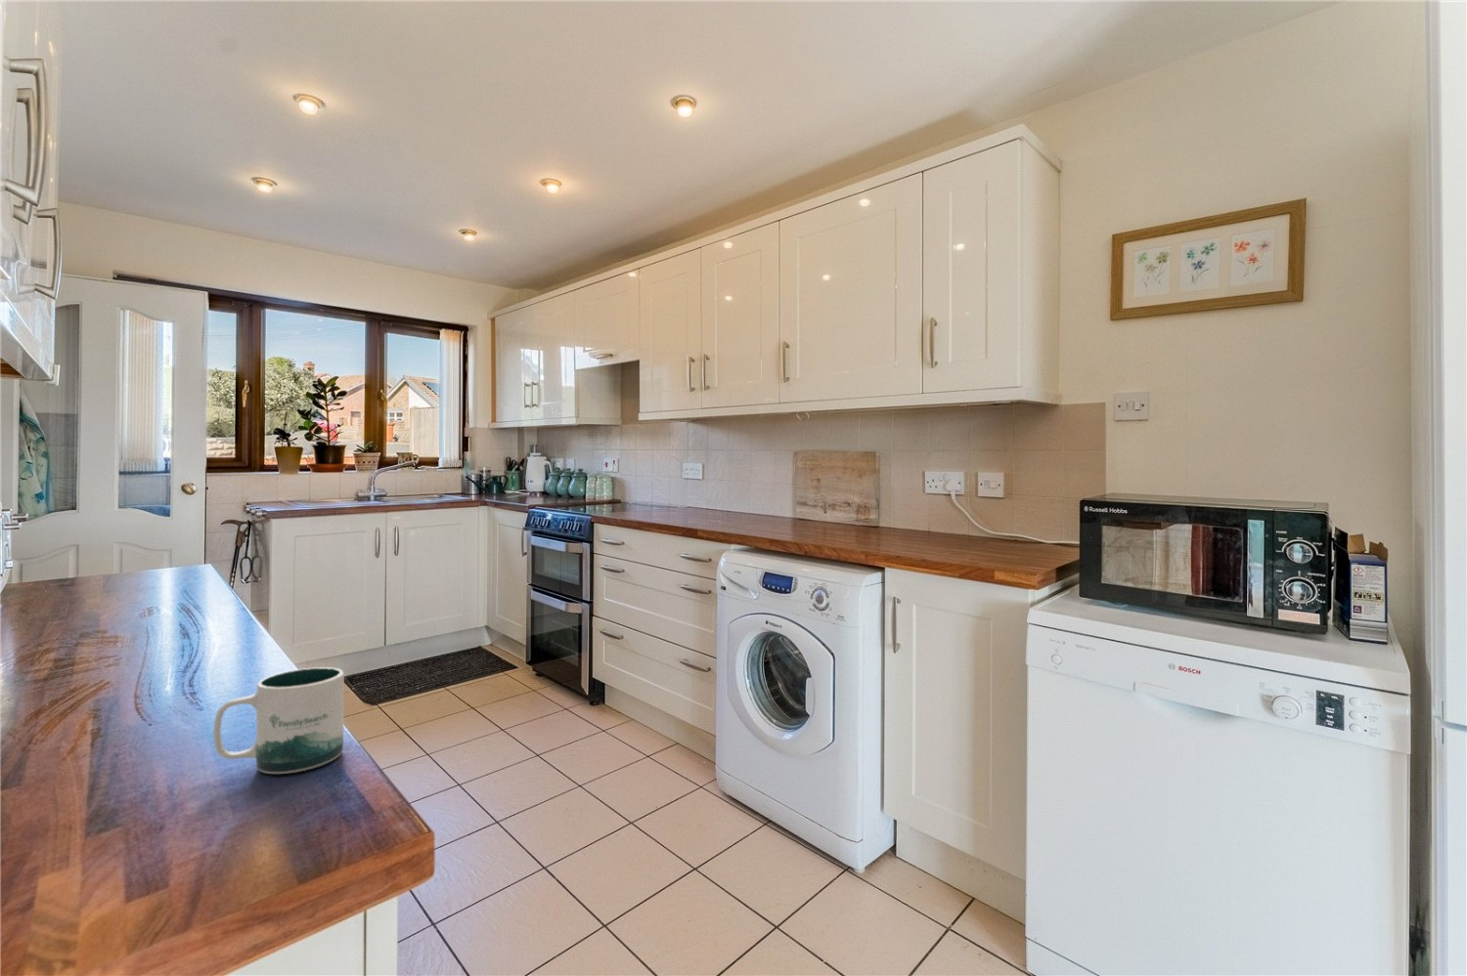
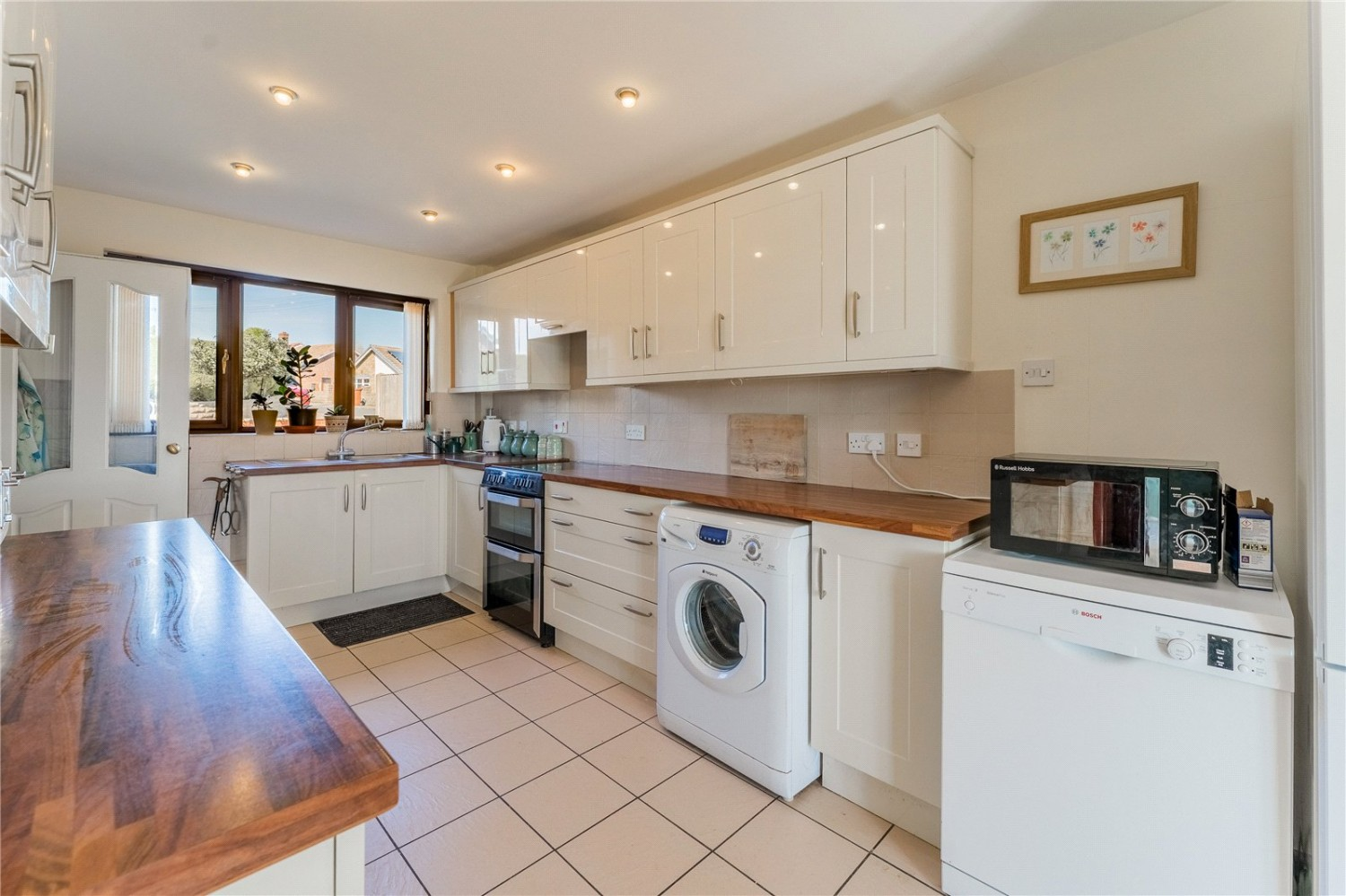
- mug [213,667,345,774]
